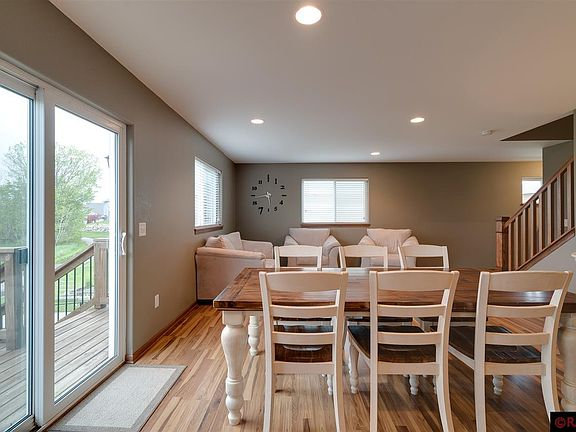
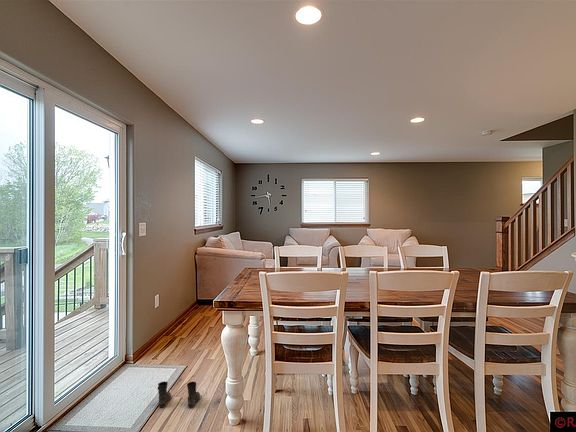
+ boots [157,381,201,408]
